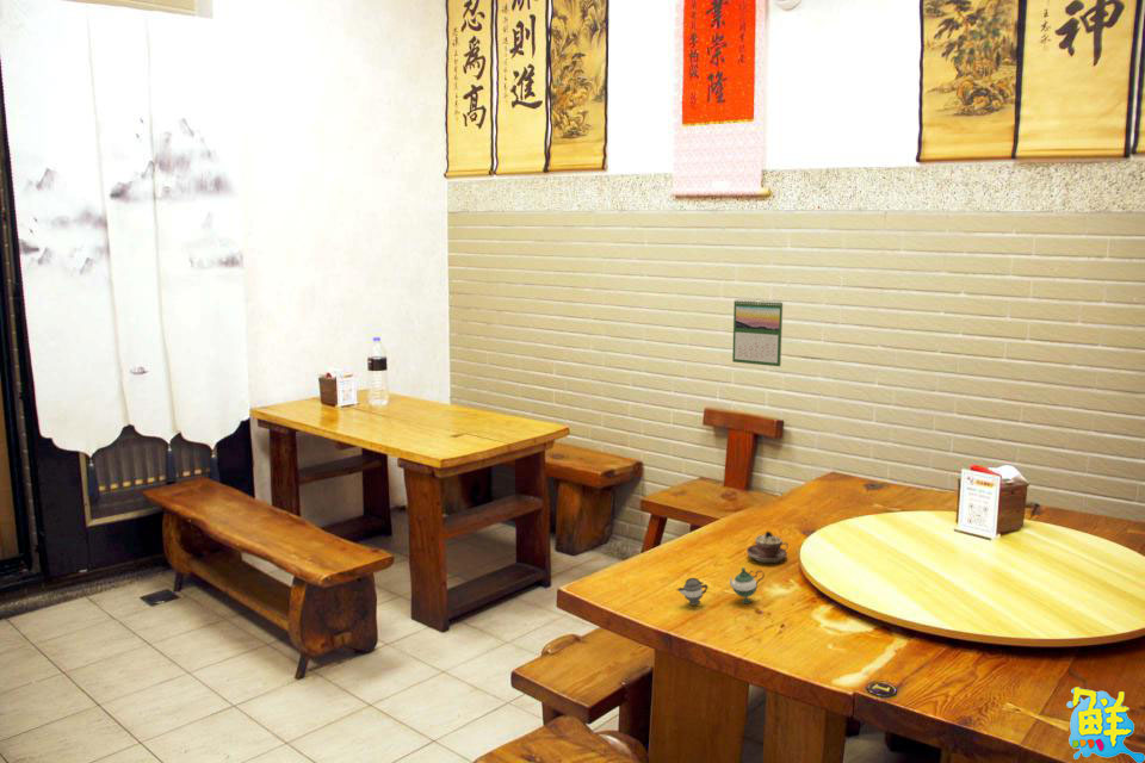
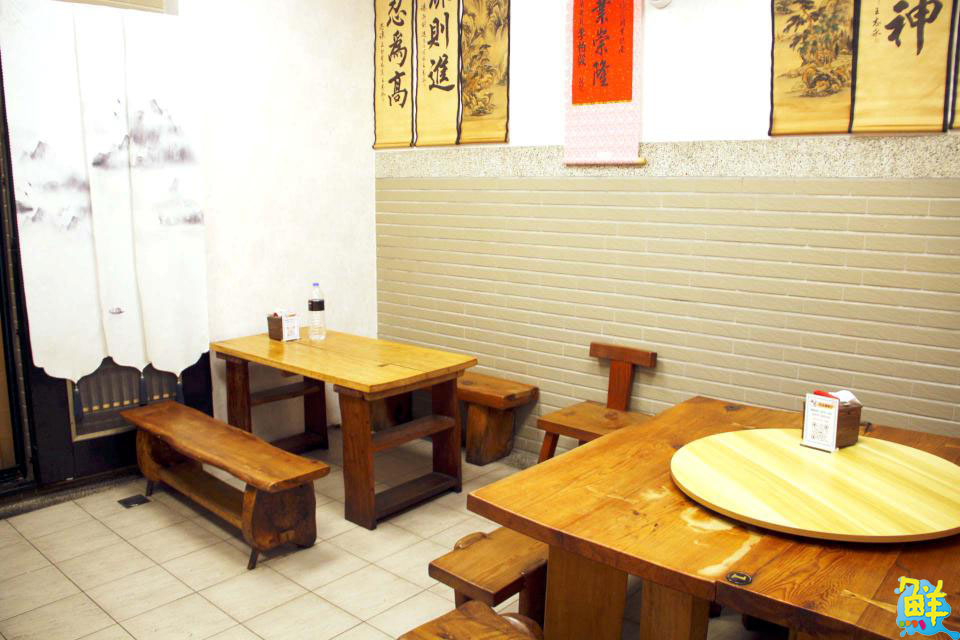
- teacup [745,531,790,564]
- teapot [675,566,766,606]
- calendar [731,298,784,367]
